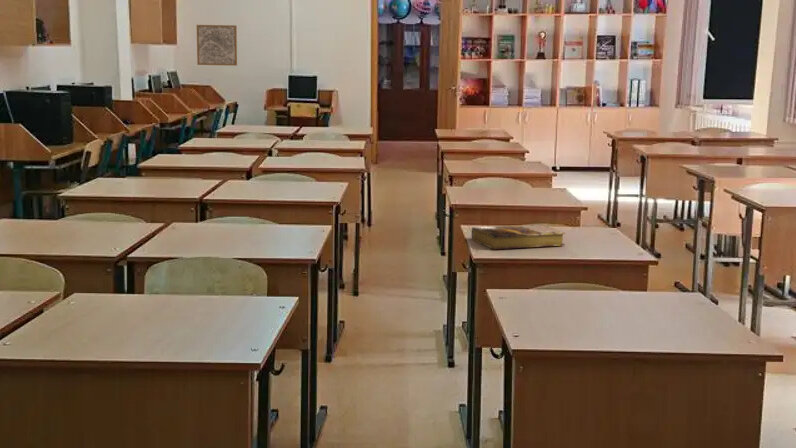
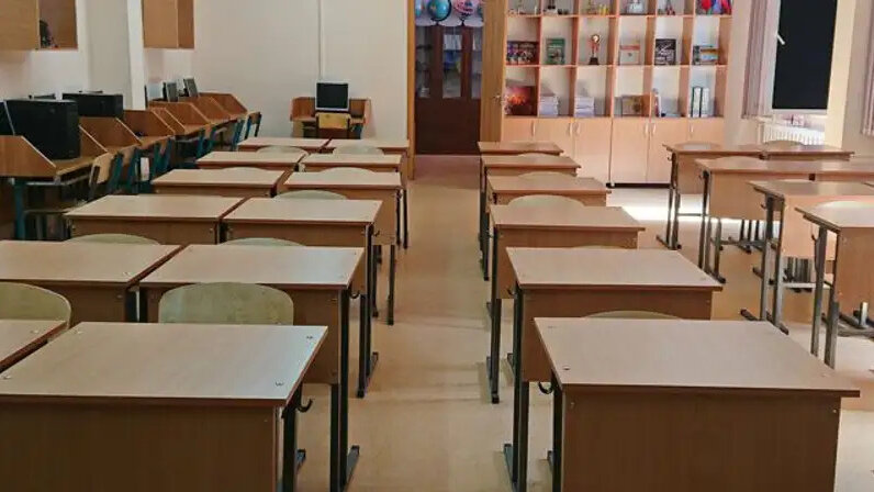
- wall art [196,24,238,67]
- book [471,223,566,250]
